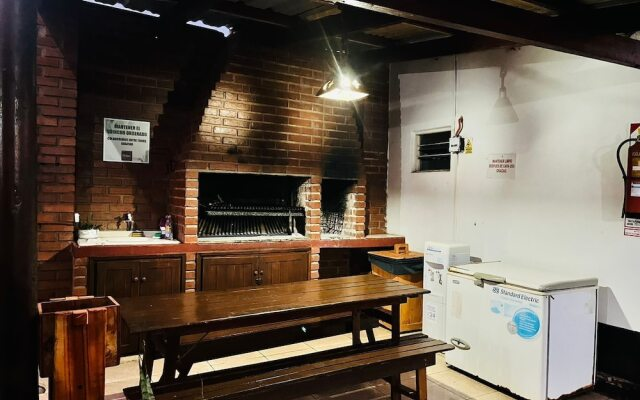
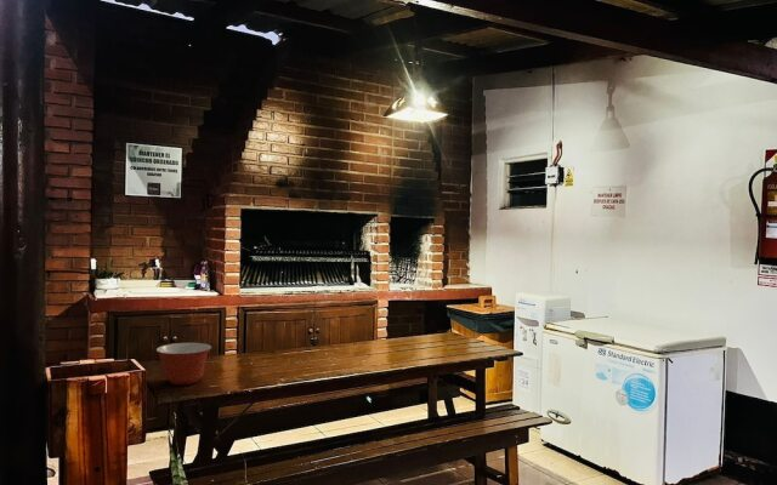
+ mixing bowl [155,342,212,386]
